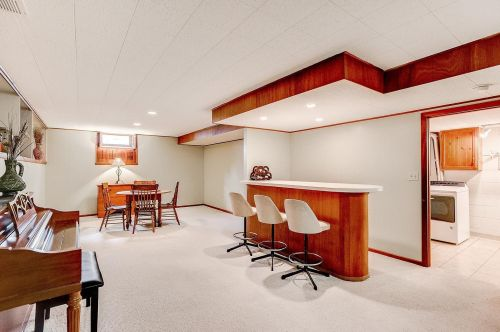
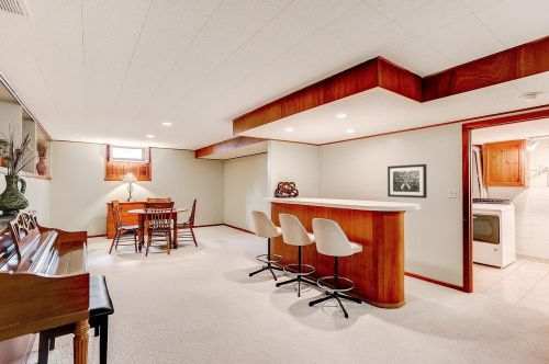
+ wall art [386,163,428,200]
